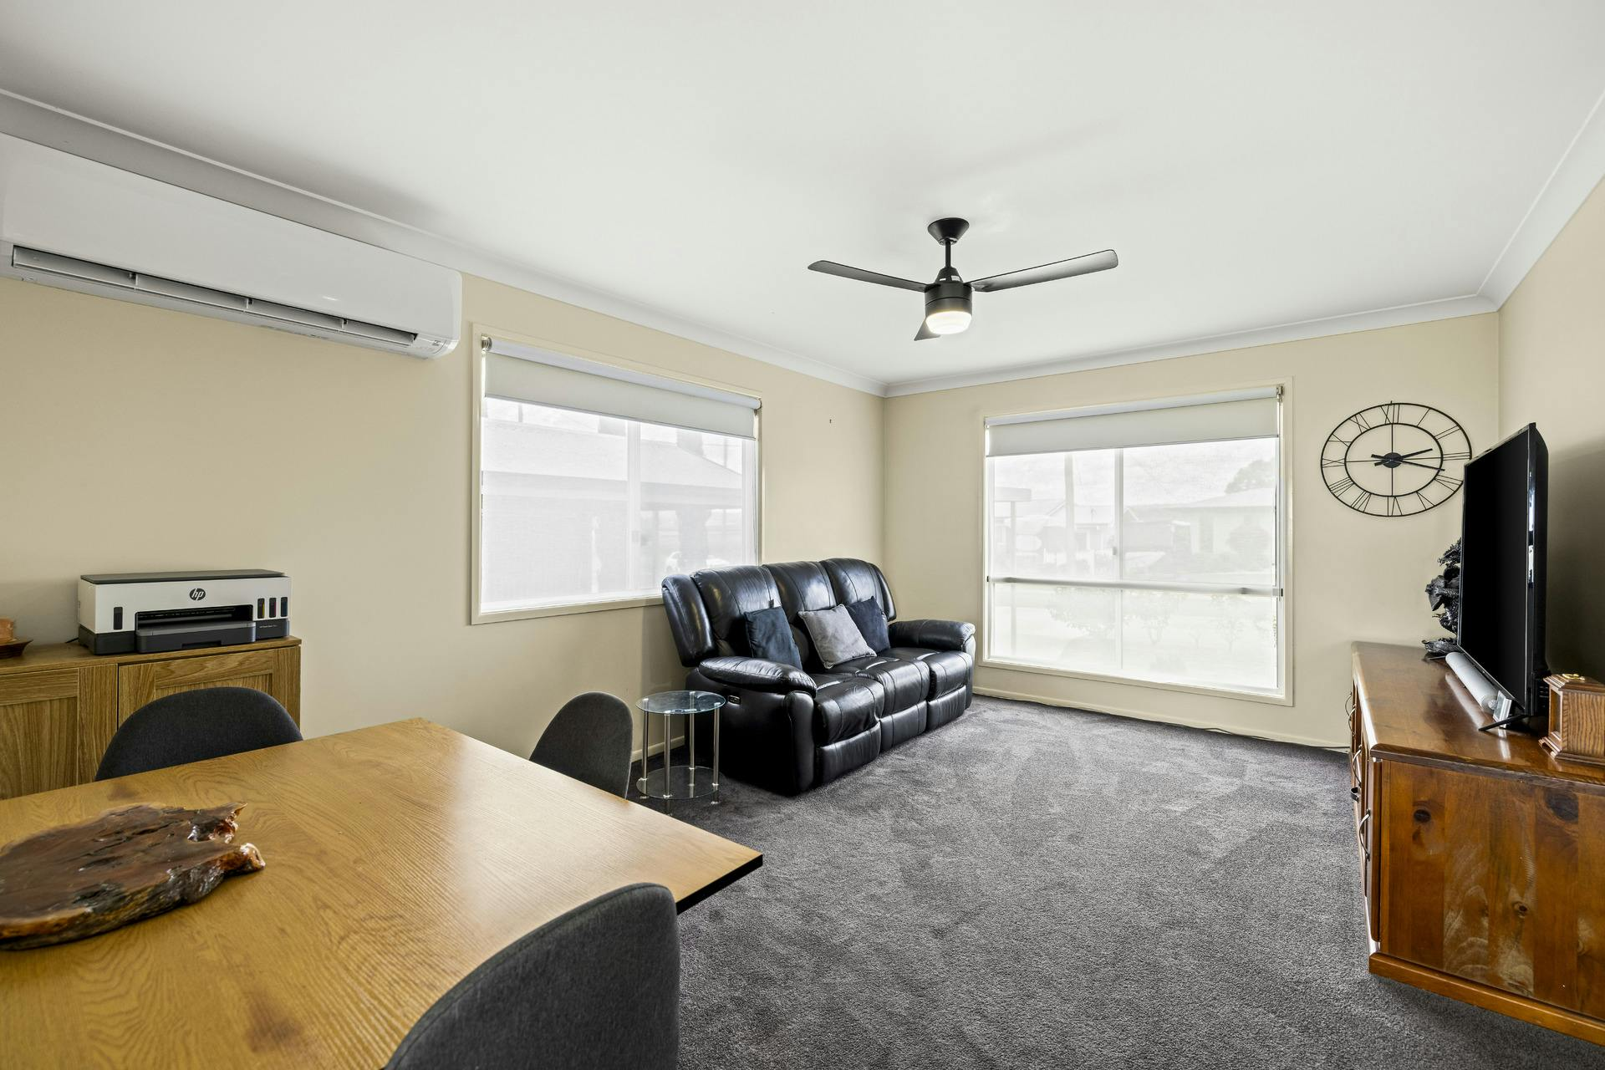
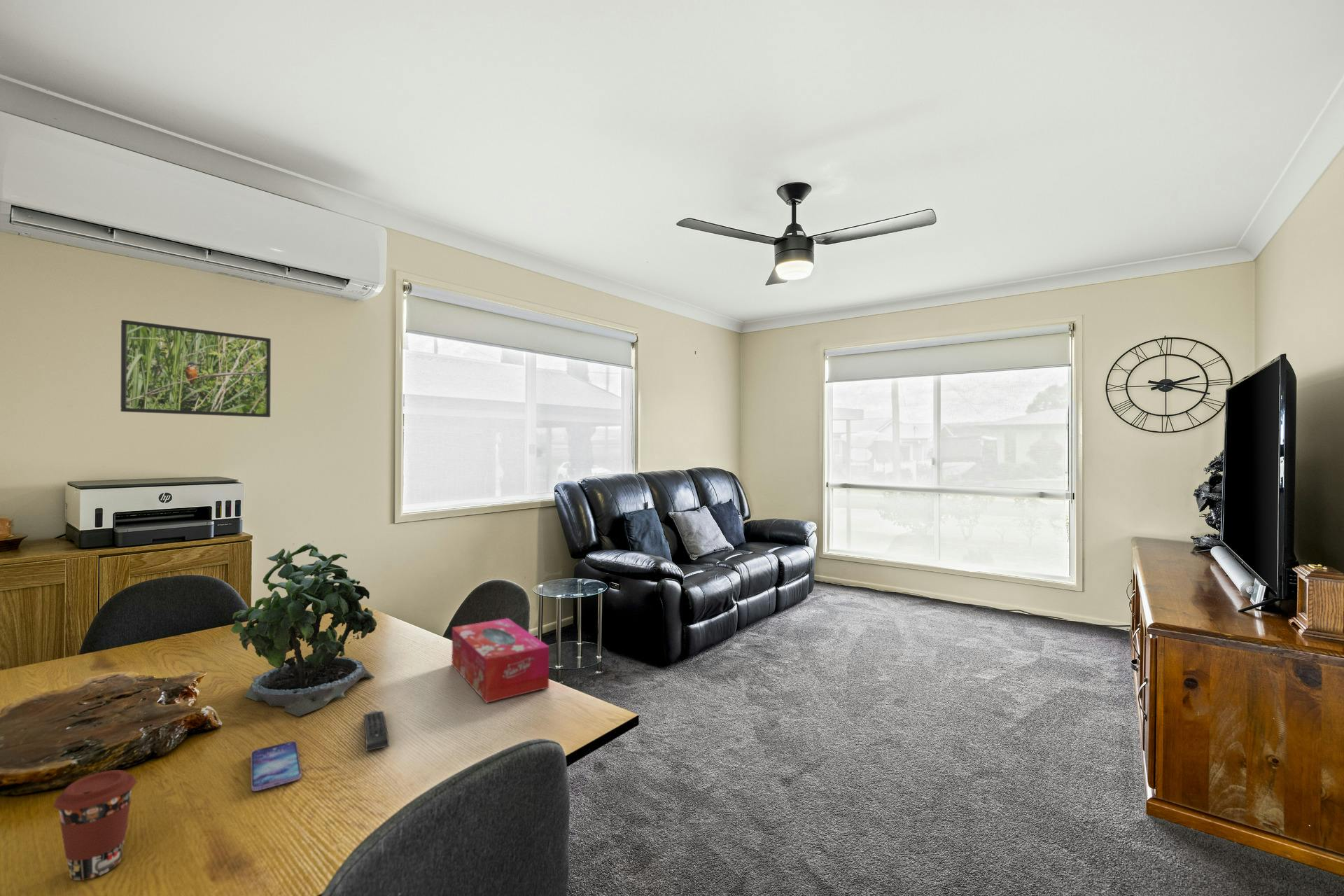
+ tissue box [451,617,549,703]
+ potted plant [230,541,377,717]
+ smartphone [250,741,302,792]
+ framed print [120,319,272,418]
+ coffee cup [53,769,137,881]
+ remote control [363,710,390,752]
